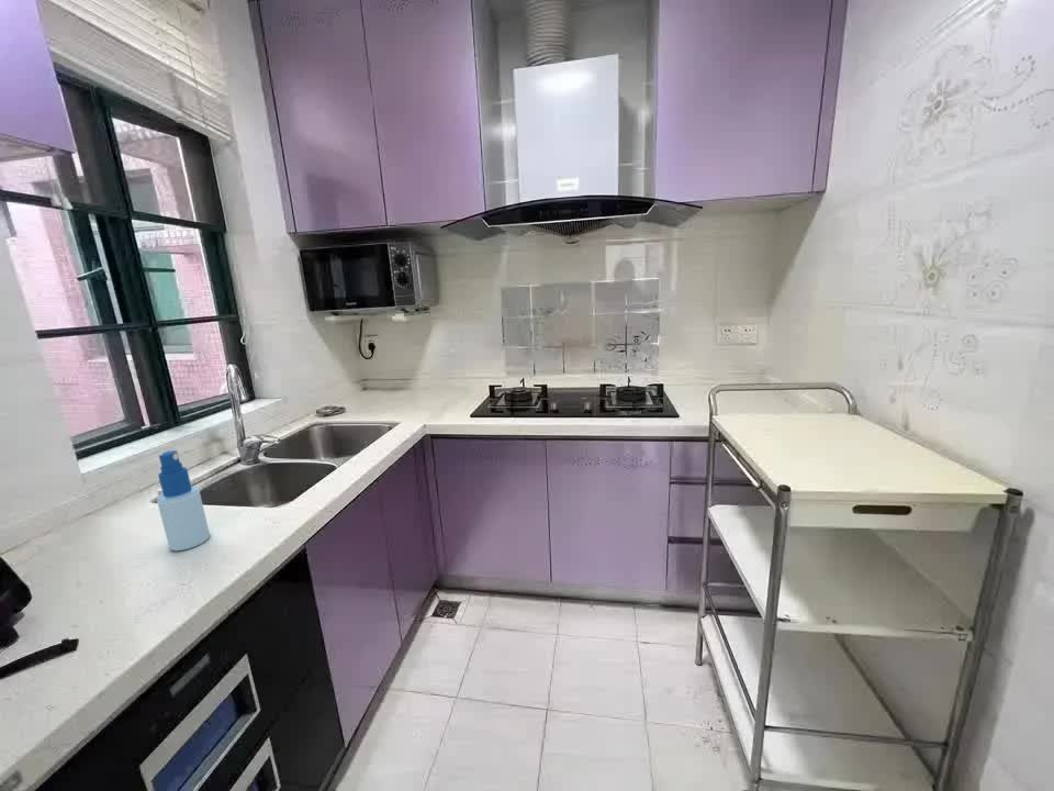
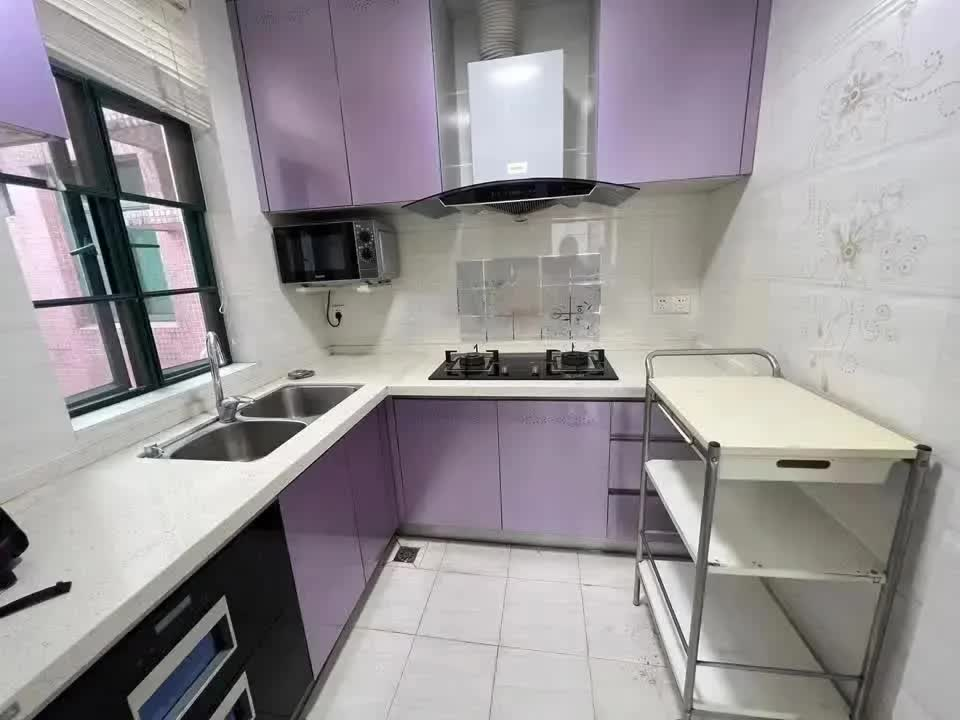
- spray bottle [156,449,211,552]
